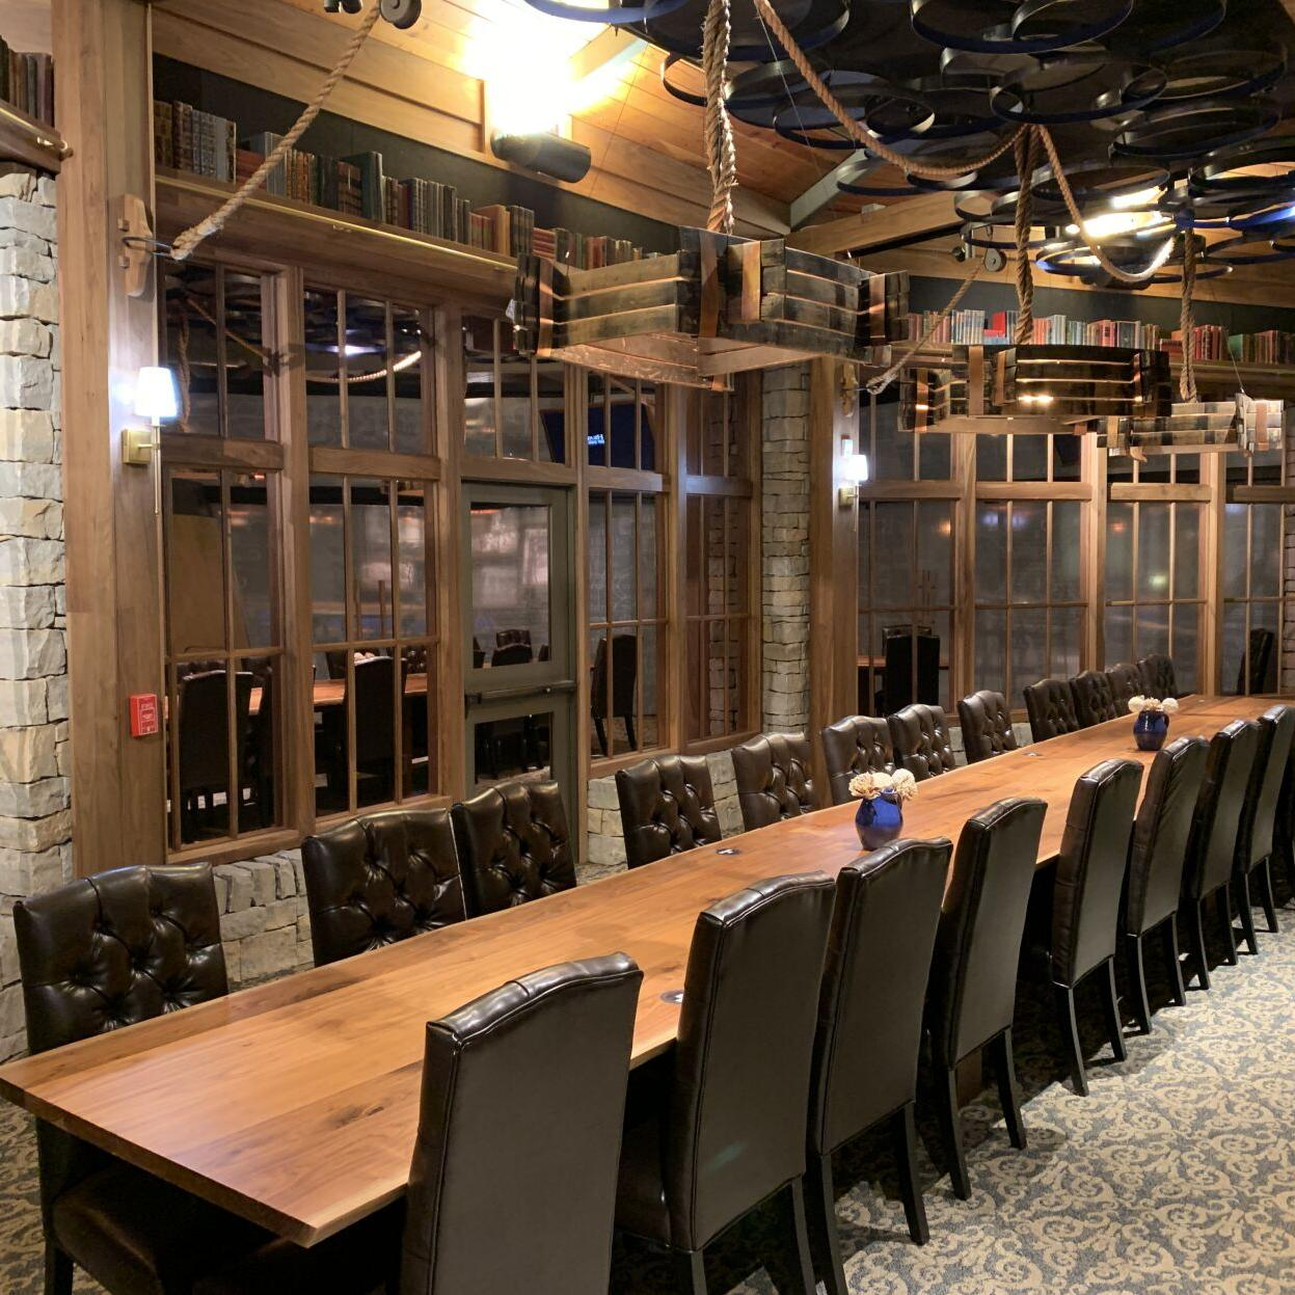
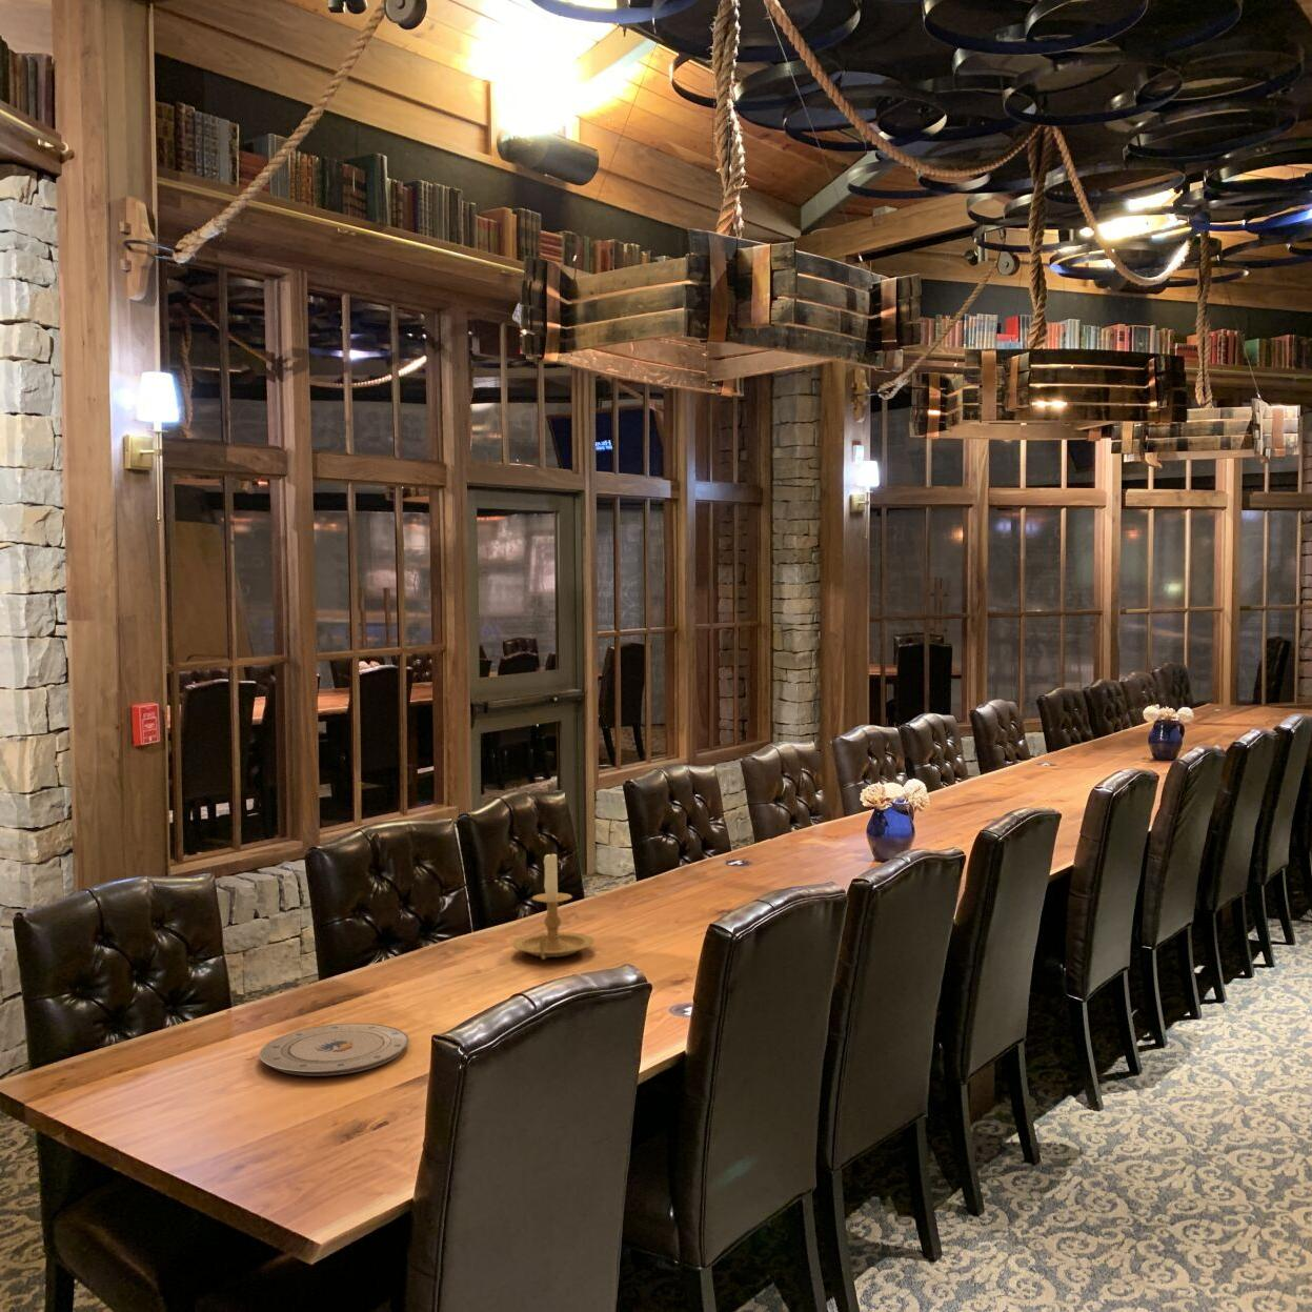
+ candle holder [511,849,596,961]
+ plate [258,1022,410,1078]
